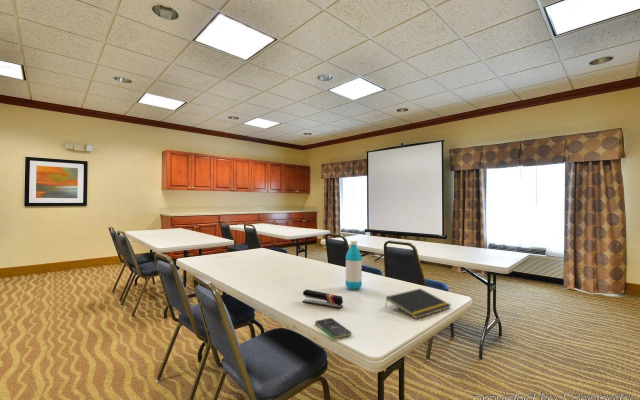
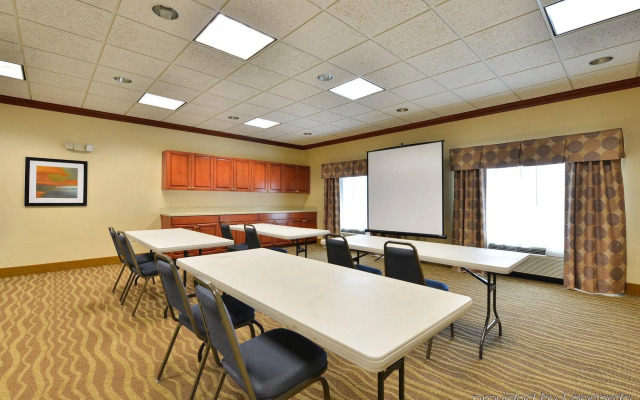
- stapler [302,289,344,310]
- water bottle [344,239,363,290]
- smartphone [314,317,353,340]
- notepad [384,288,452,320]
